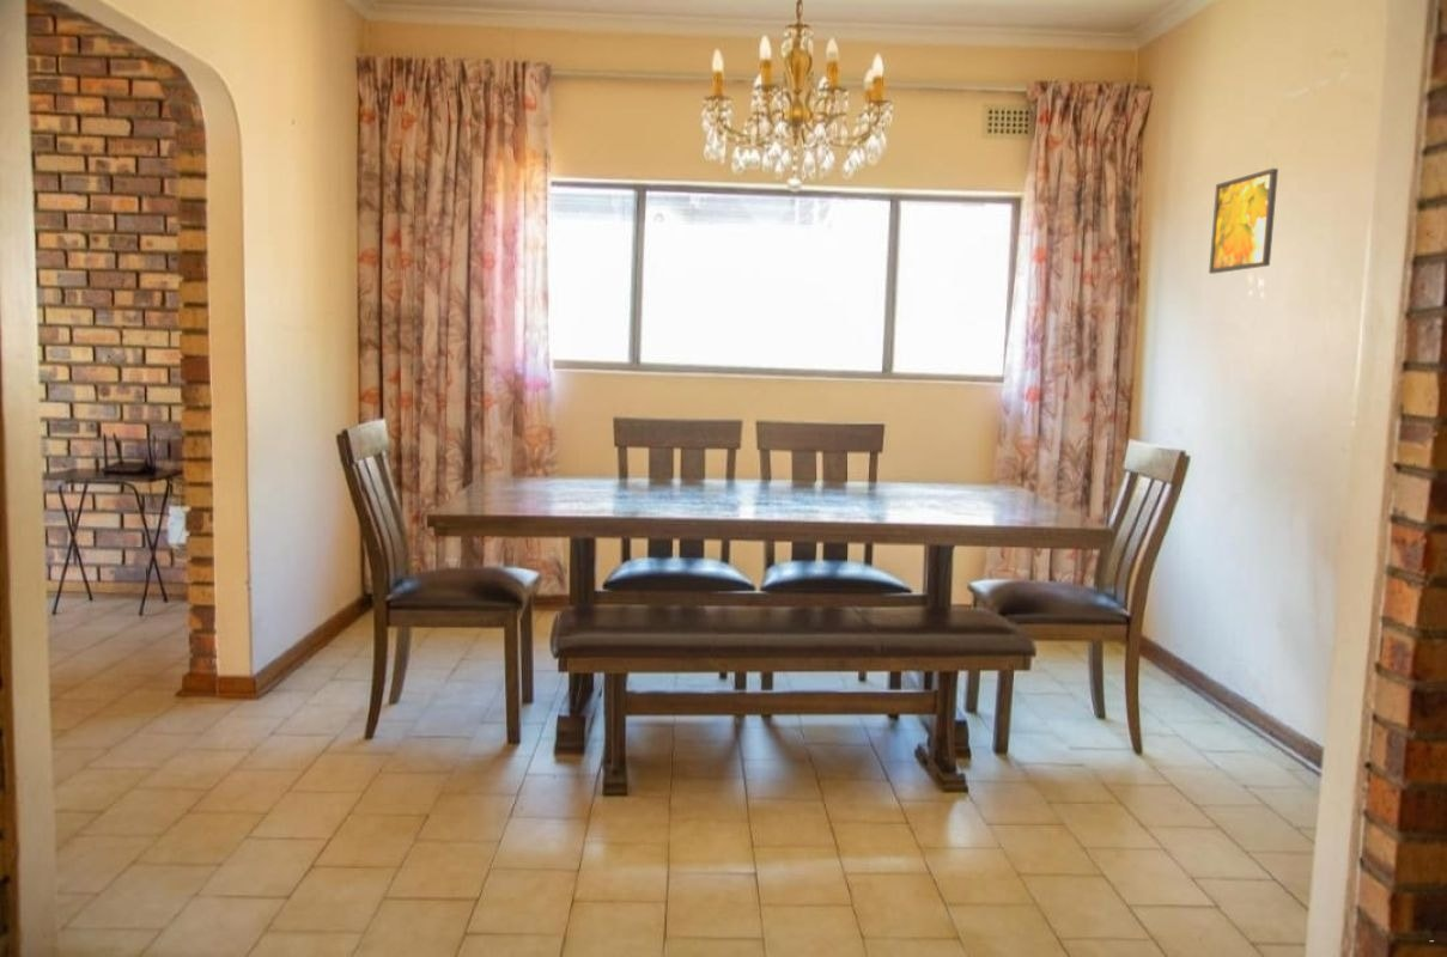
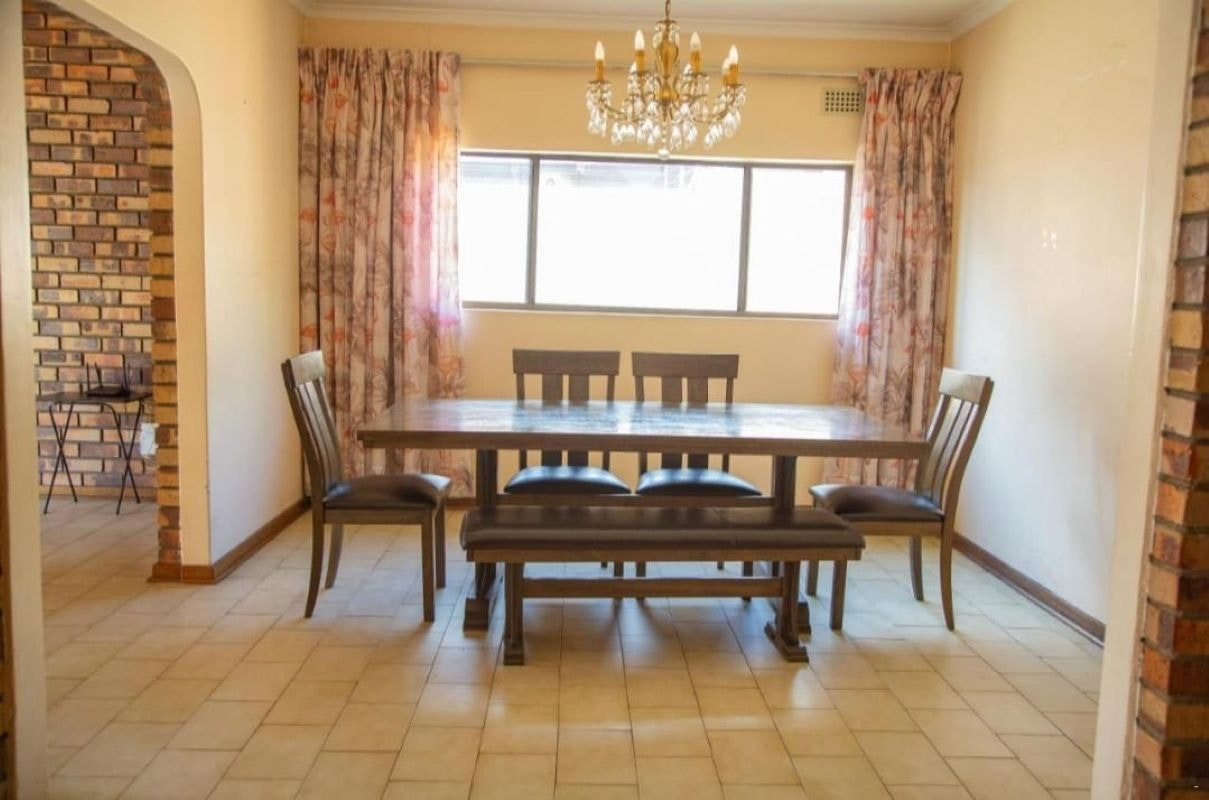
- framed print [1208,167,1279,275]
